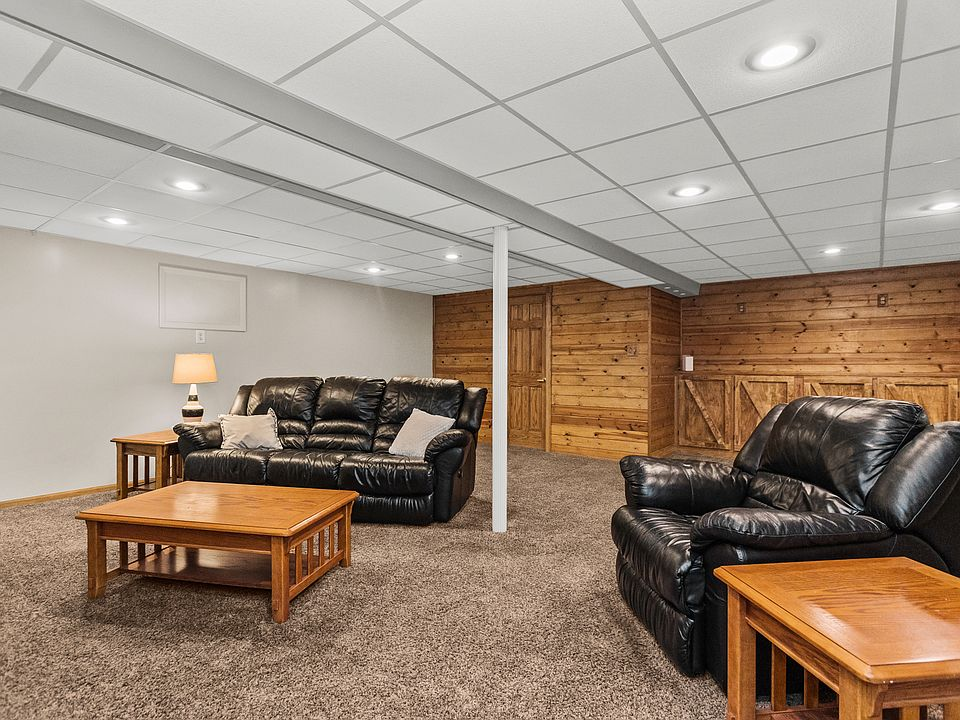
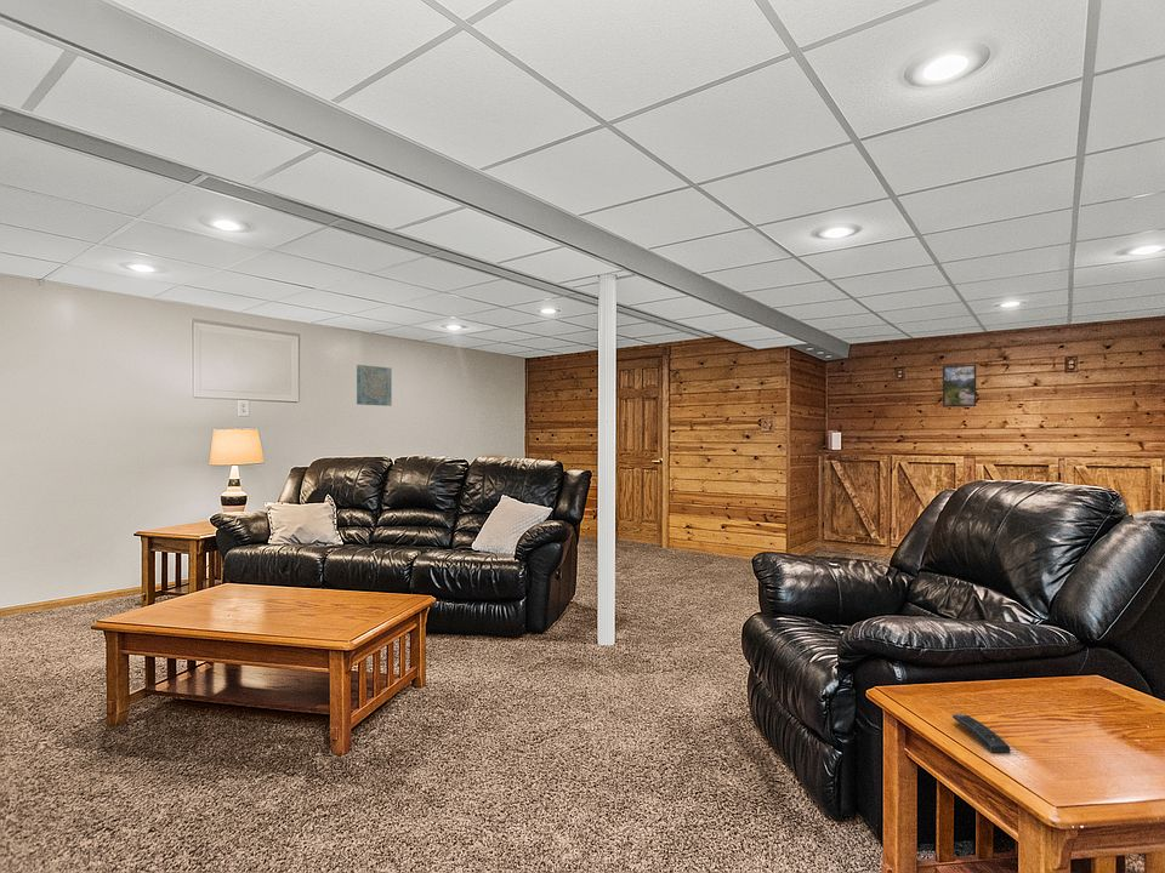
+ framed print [942,364,977,409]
+ wall art [356,364,393,407]
+ remote control [951,713,1012,754]
